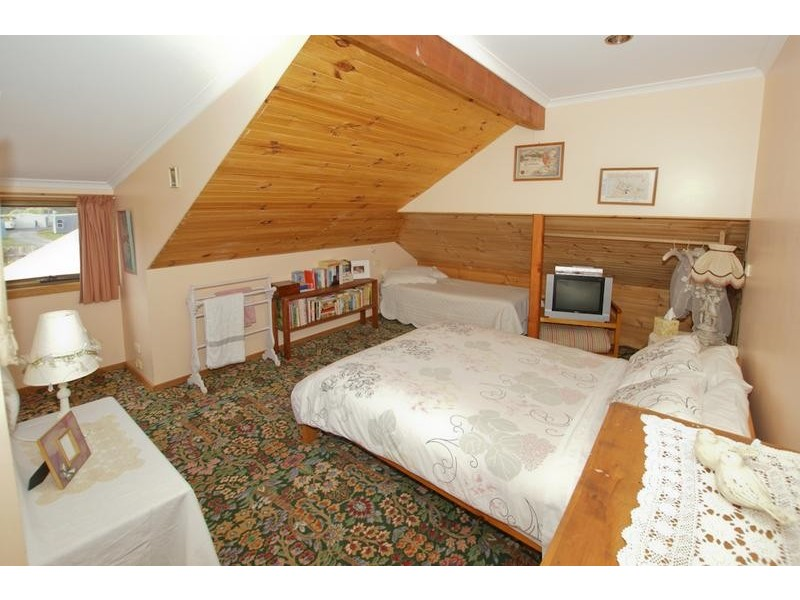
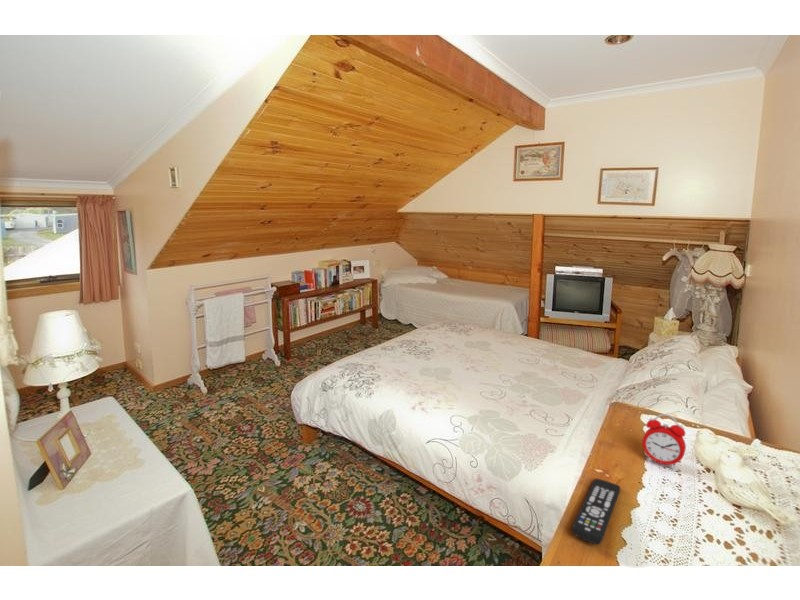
+ remote control [571,478,621,545]
+ alarm clock [641,413,687,471]
